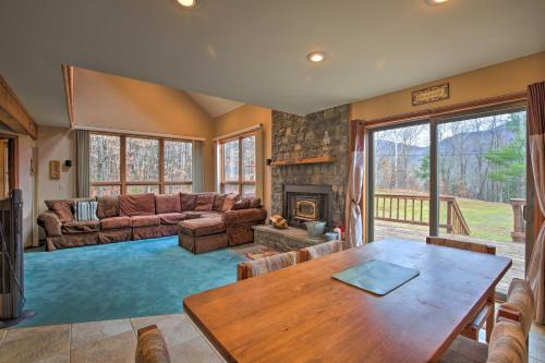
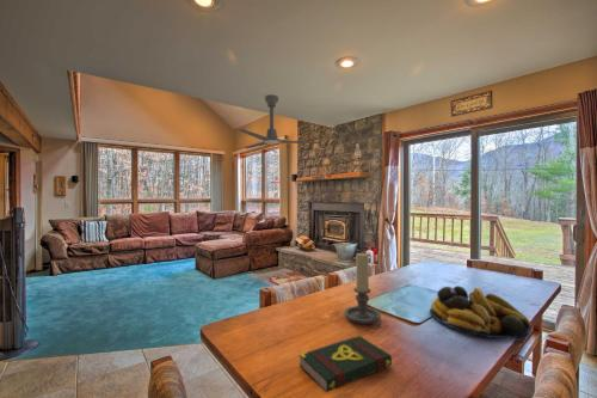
+ book [298,333,393,393]
+ candle holder [343,251,382,329]
+ fruit bowl [429,284,533,342]
+ ceiling fan [238,93,322,149]
